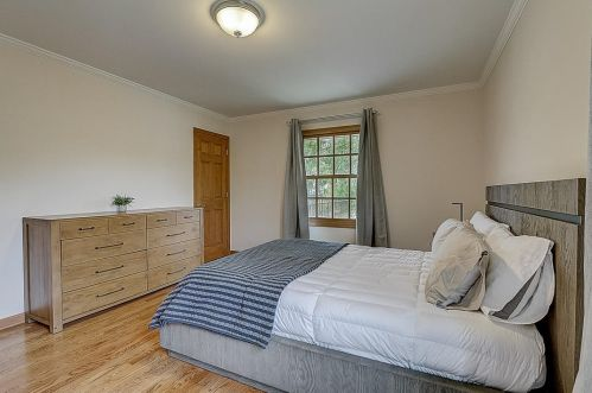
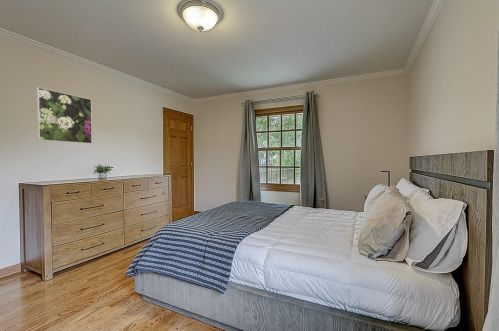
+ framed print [36,86,93,145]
